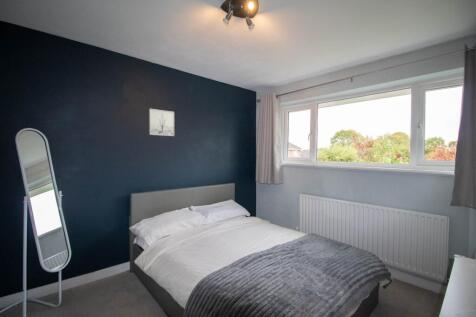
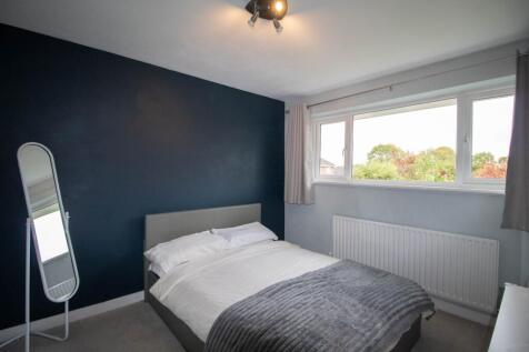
- wall art [148,108,175,137]
